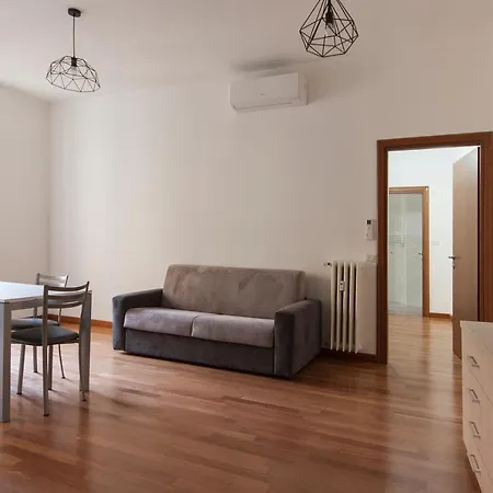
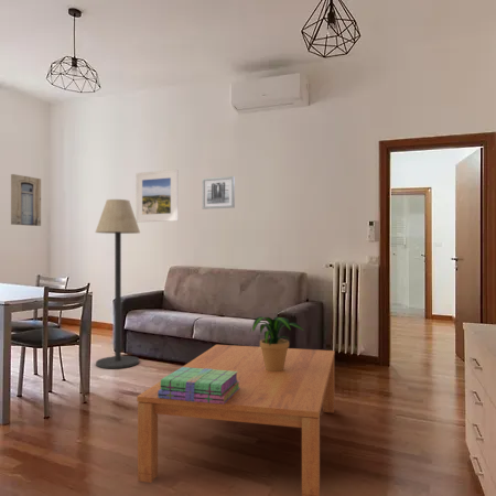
+ coffee table [136,344,336,496]
+ potted plant [248,315,304,371]
+ wall art [10,173,42,227]
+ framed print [136,169,179,224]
+ stack of books [158,366,240,405]
+ wall art [202,175,236,211]
+ floor lamp [95,198,141,369]
